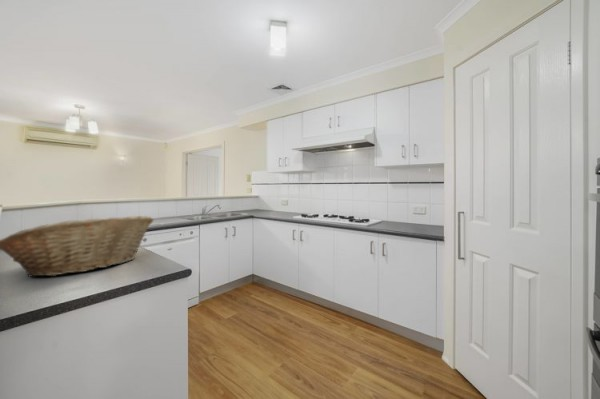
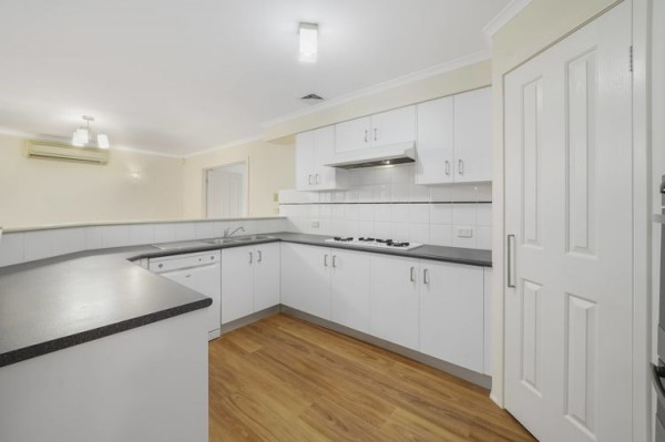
- fruit basket [0,215,154,278]
